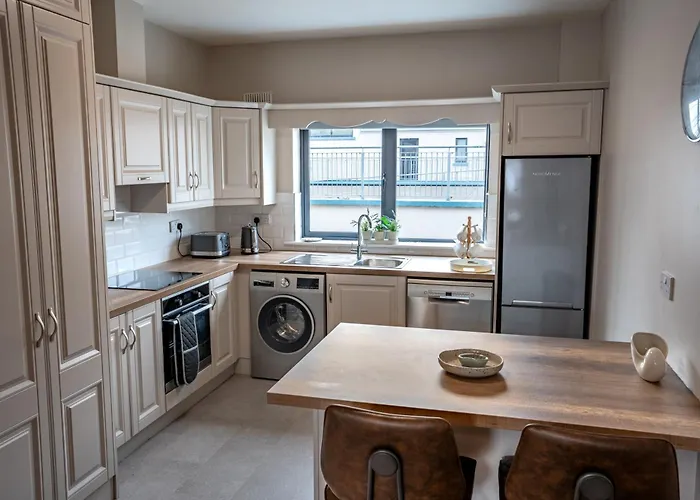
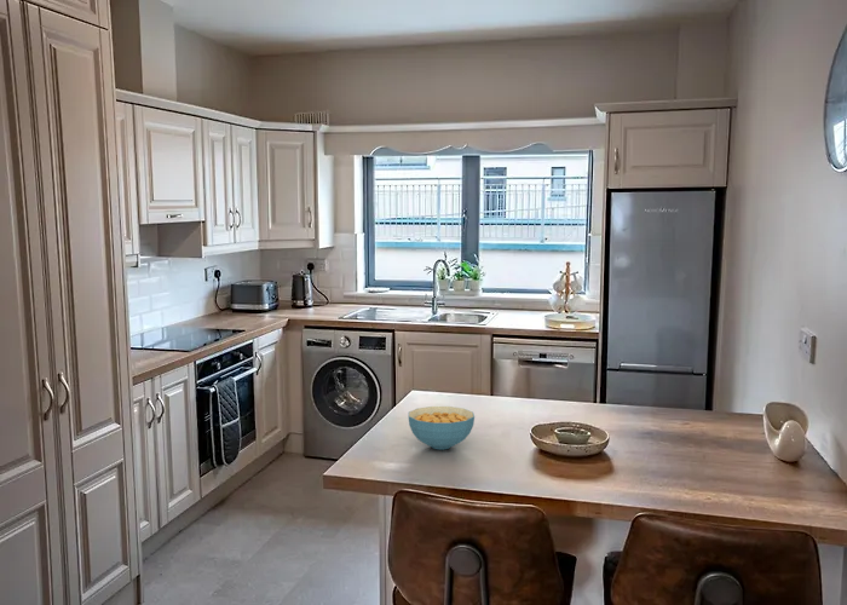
+ cereal bowl [408,405,476,450]
